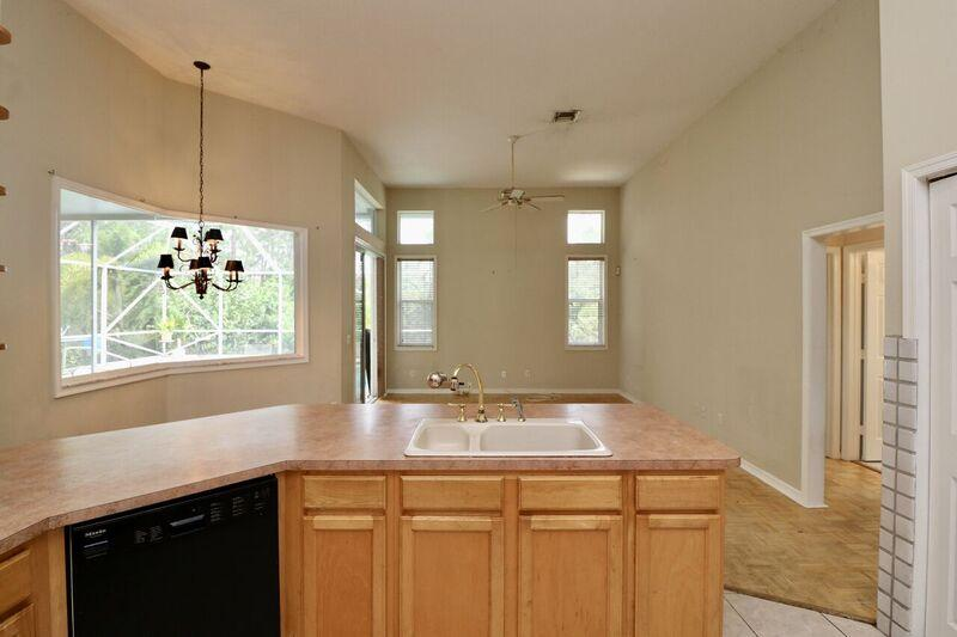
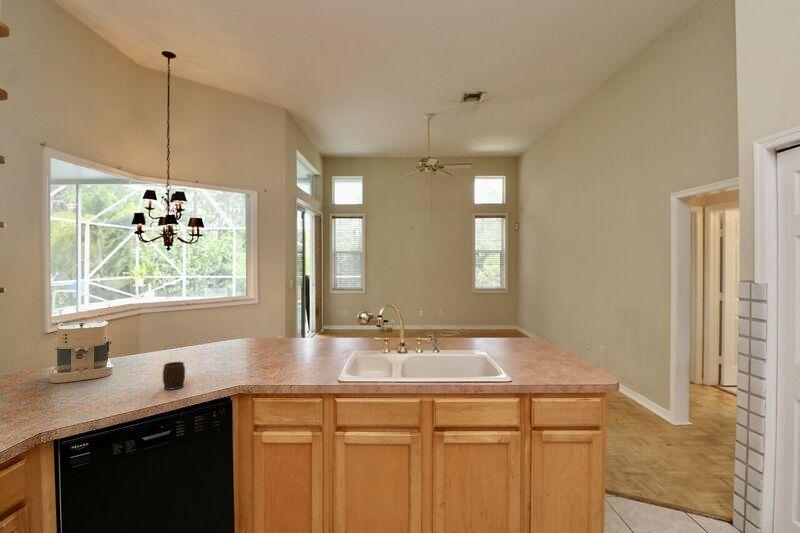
+ mug [162,361,186,391]
+ coffee maker [48,320,114,384]
